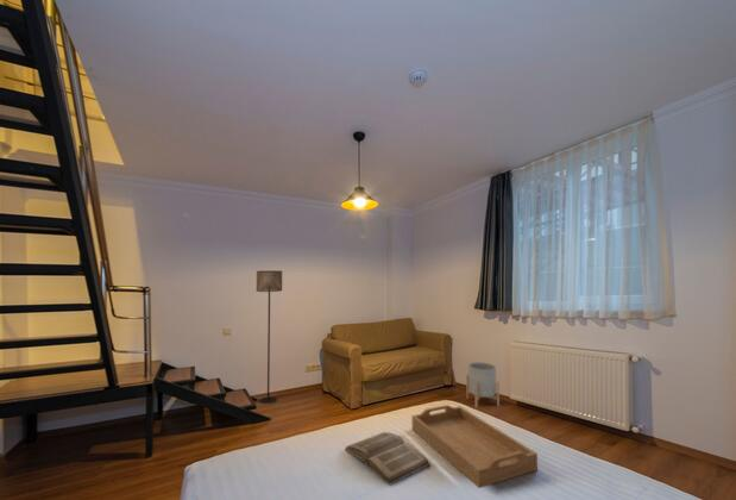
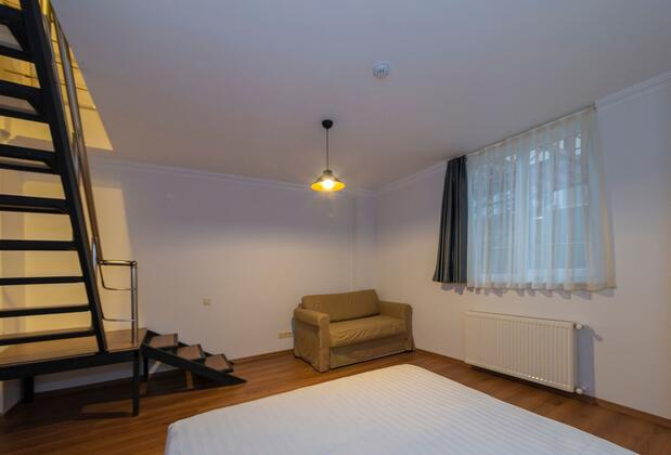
- serving tray [411,404,539,489]
- planter [465,361,501,408]
- floor lamp [256,269,283,405]
- book [344,431,432,486]
